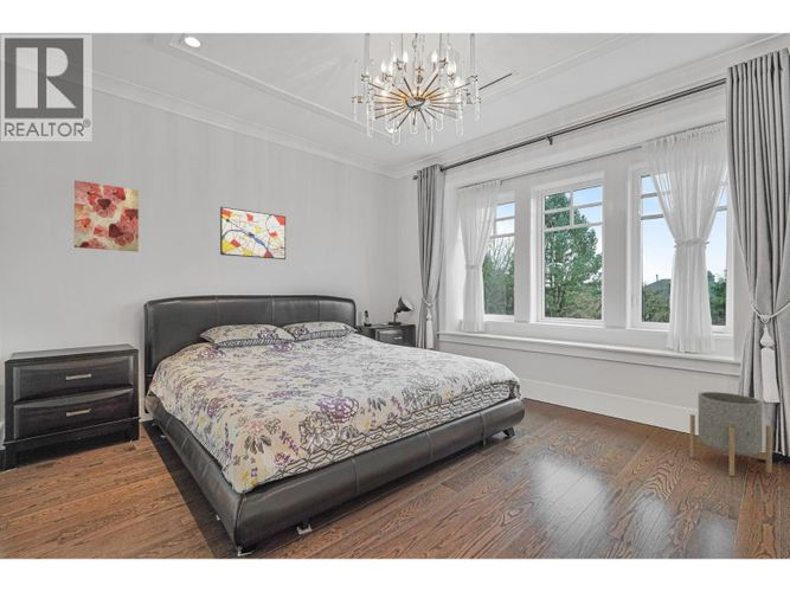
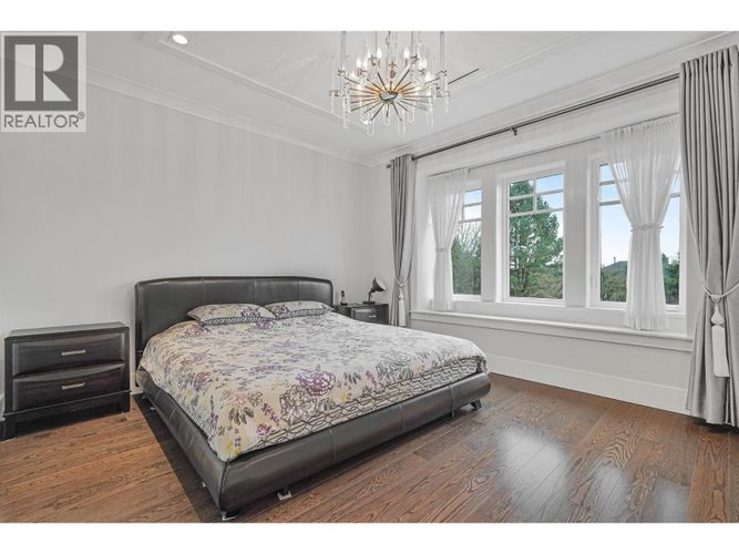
- wall art [73,179,140,252]
- wall art [219,206,287,260]
- planter [689,391,773,477]
